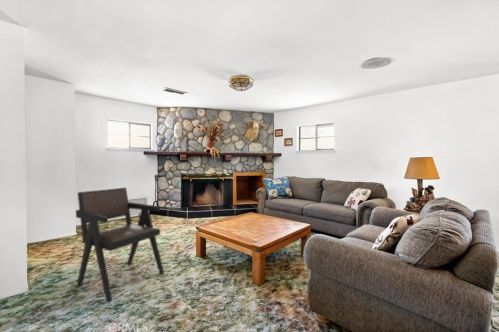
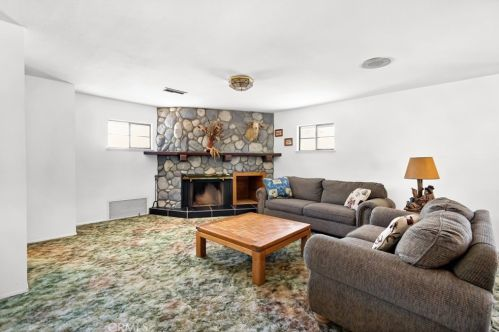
- armchair [75,187,165,303]
